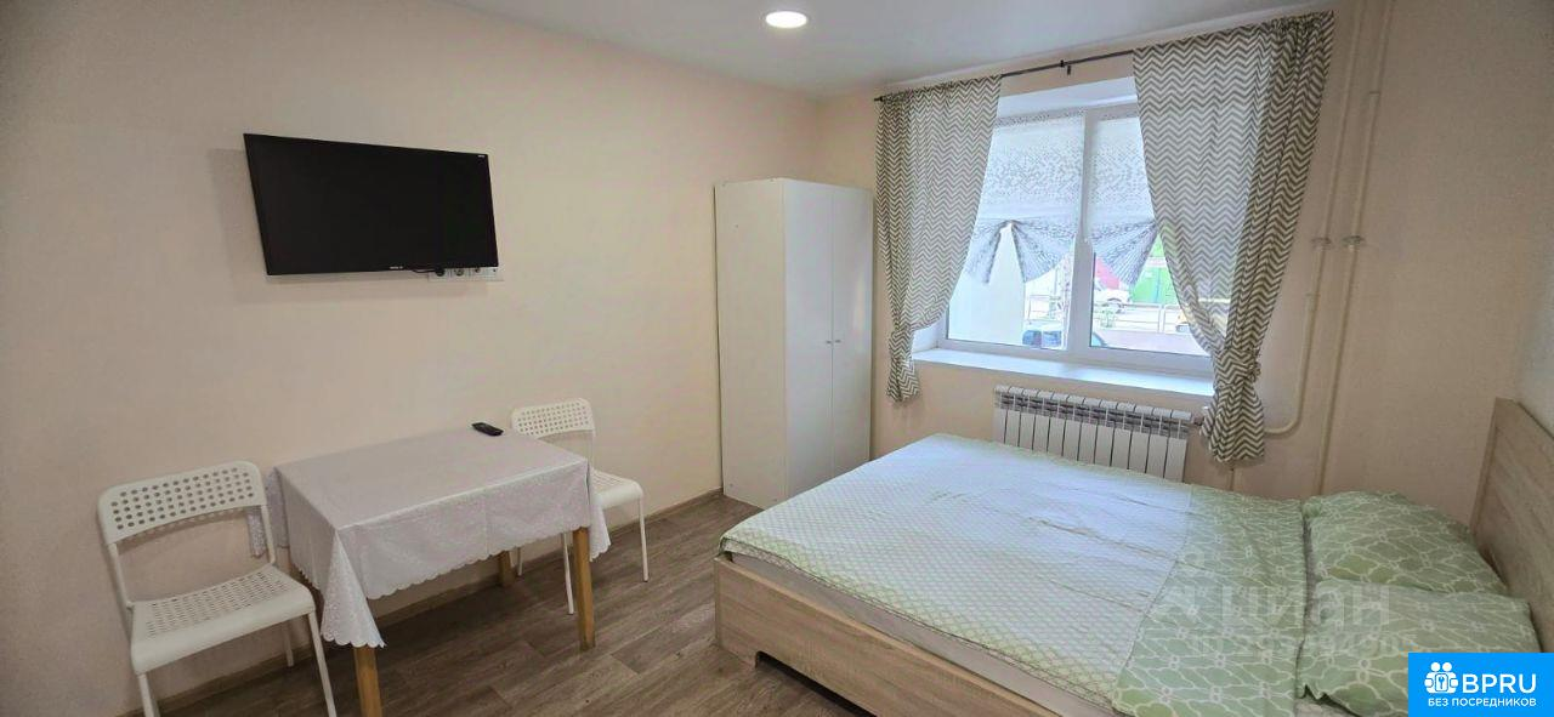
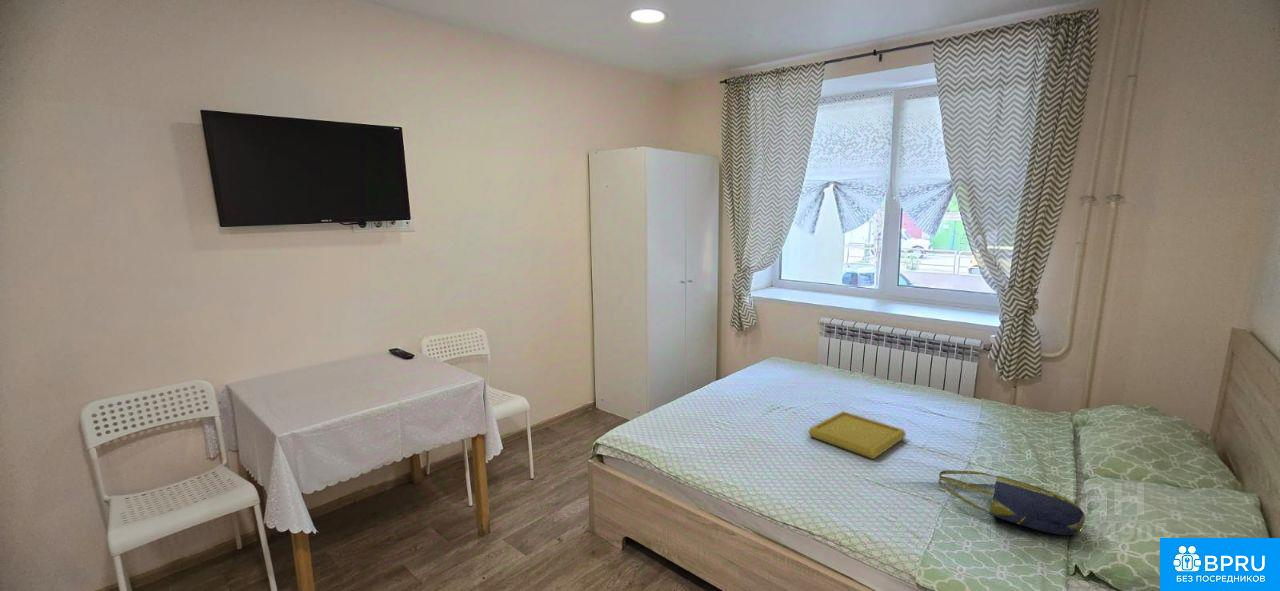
+ tote bag [938,470,1086,536]
+ serving tray [807,410,907,460]
